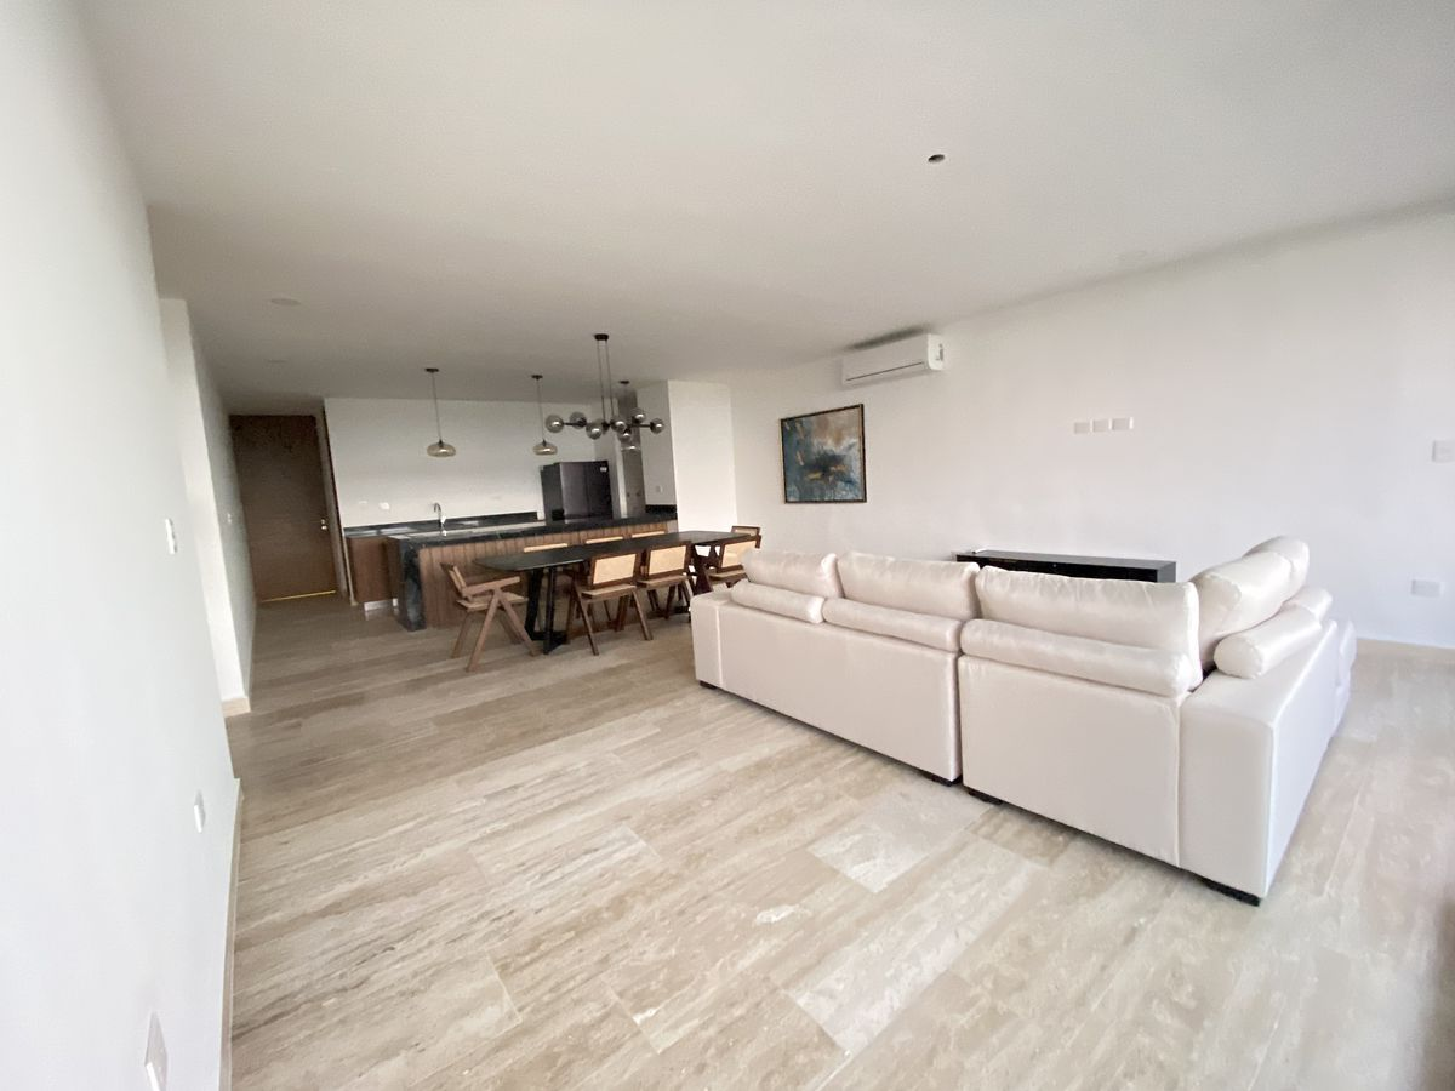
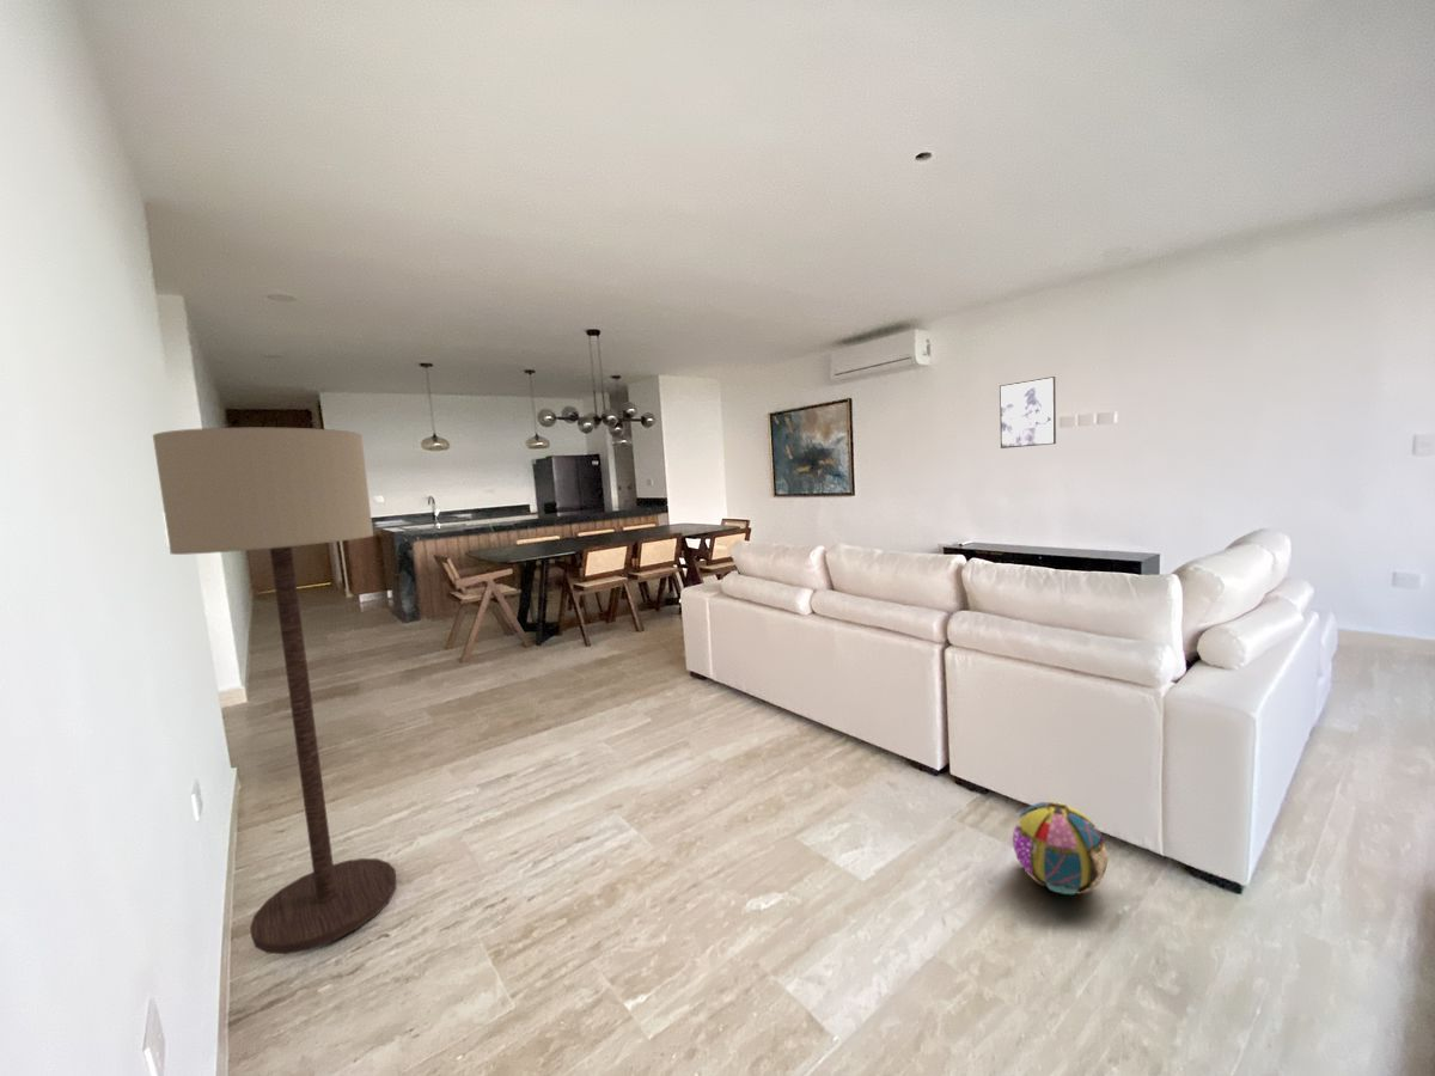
+ ball [1012,801,1109,895]
+ floor lamp [152,426,397,955]
+ wall art [999,375,1057,450]
